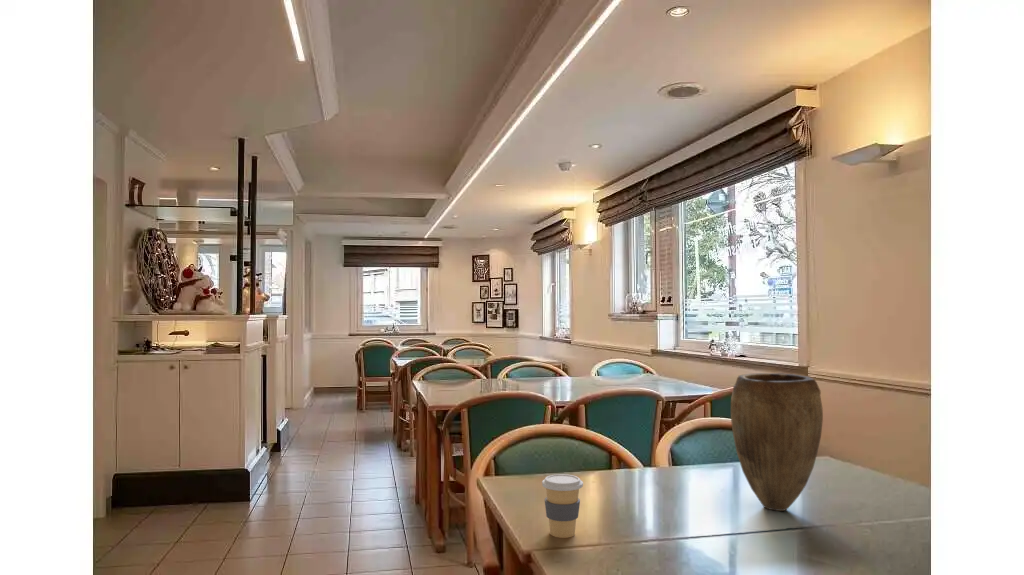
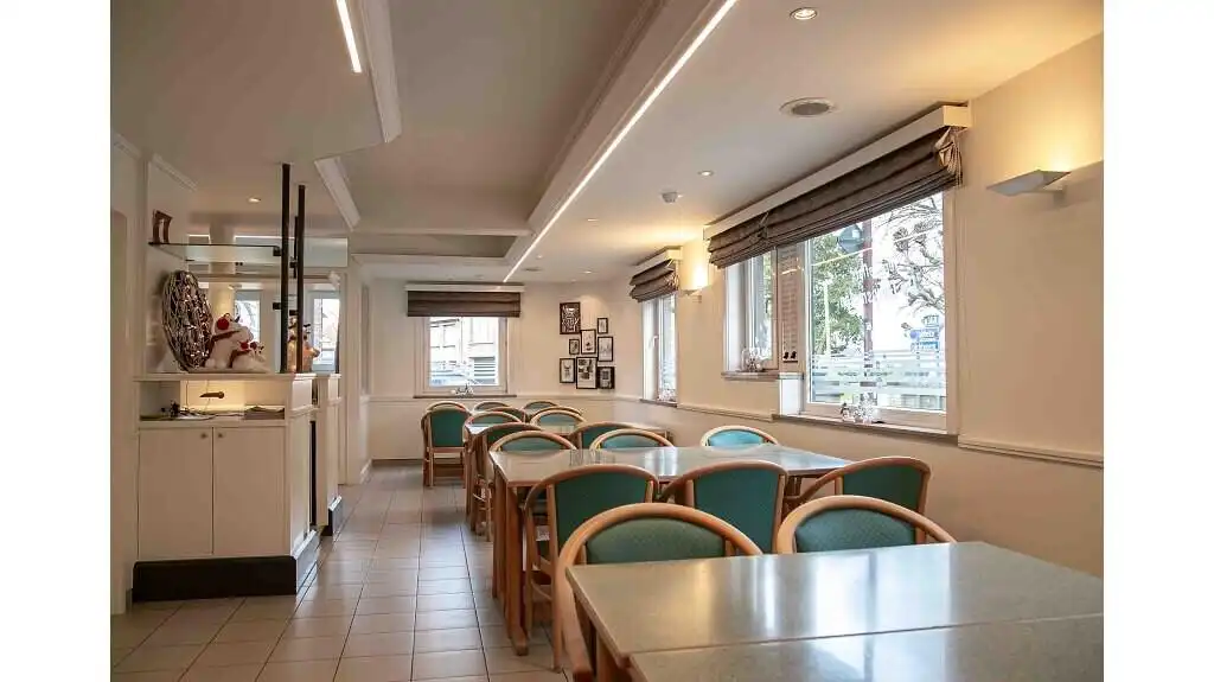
- vase [730,372,824,512]
- coffee cup [541,473,584,539]
